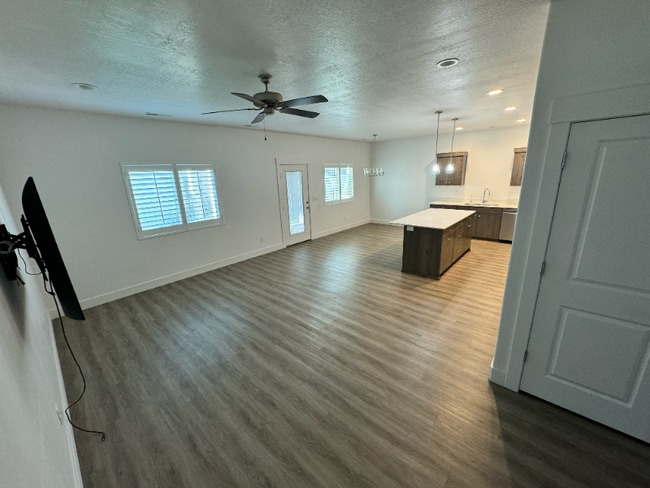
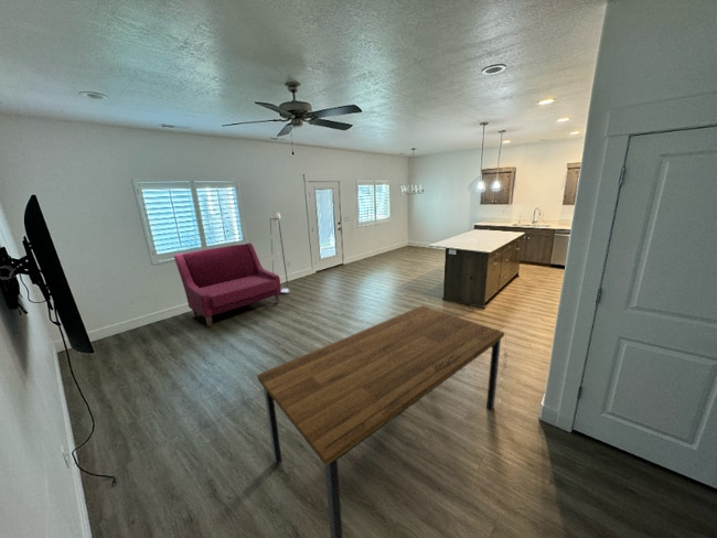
+ dining table [256,297,510,538]
+ sofa [173,243,282,329]
+ floor lamp [269,211,290,294]
